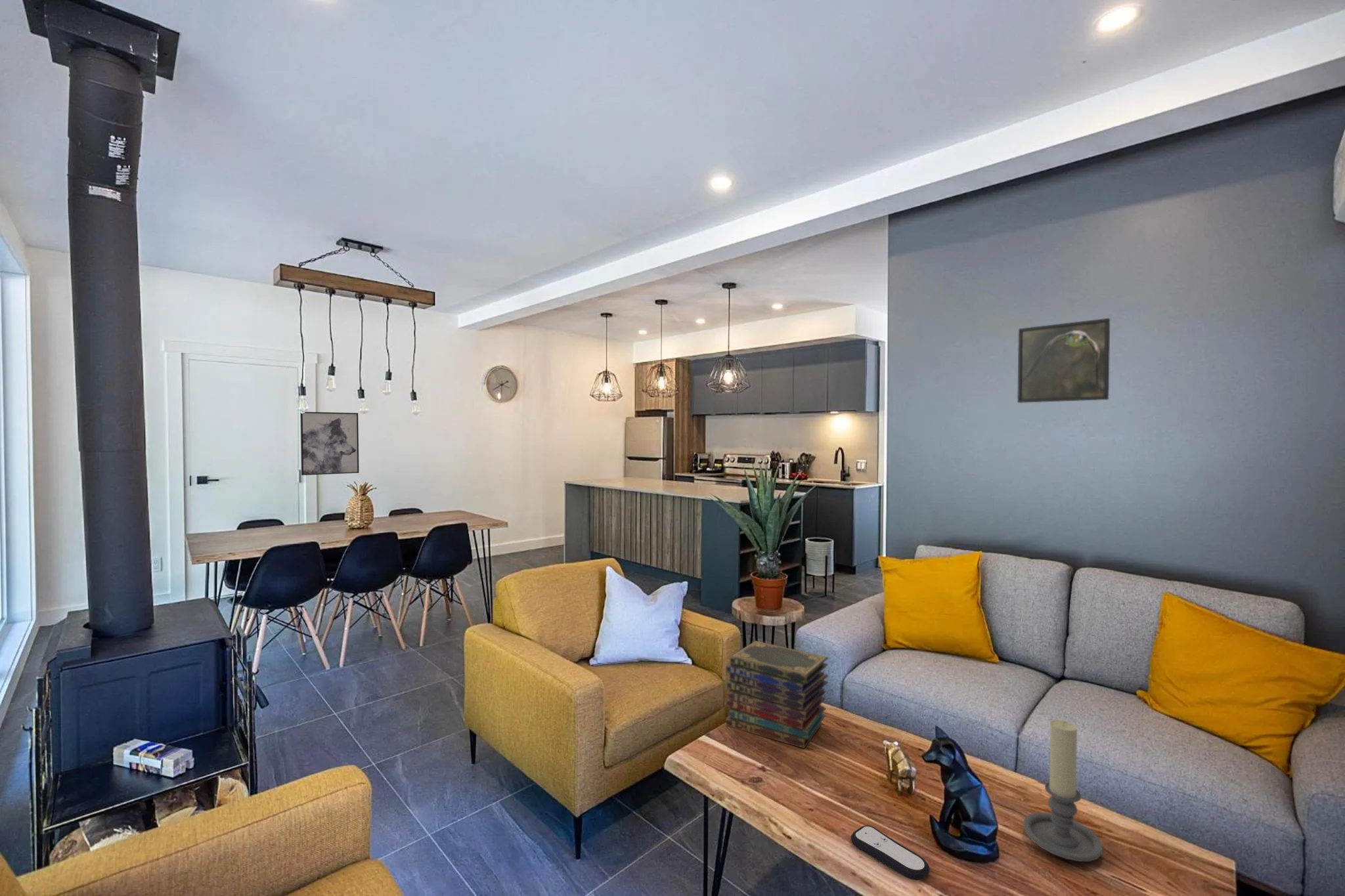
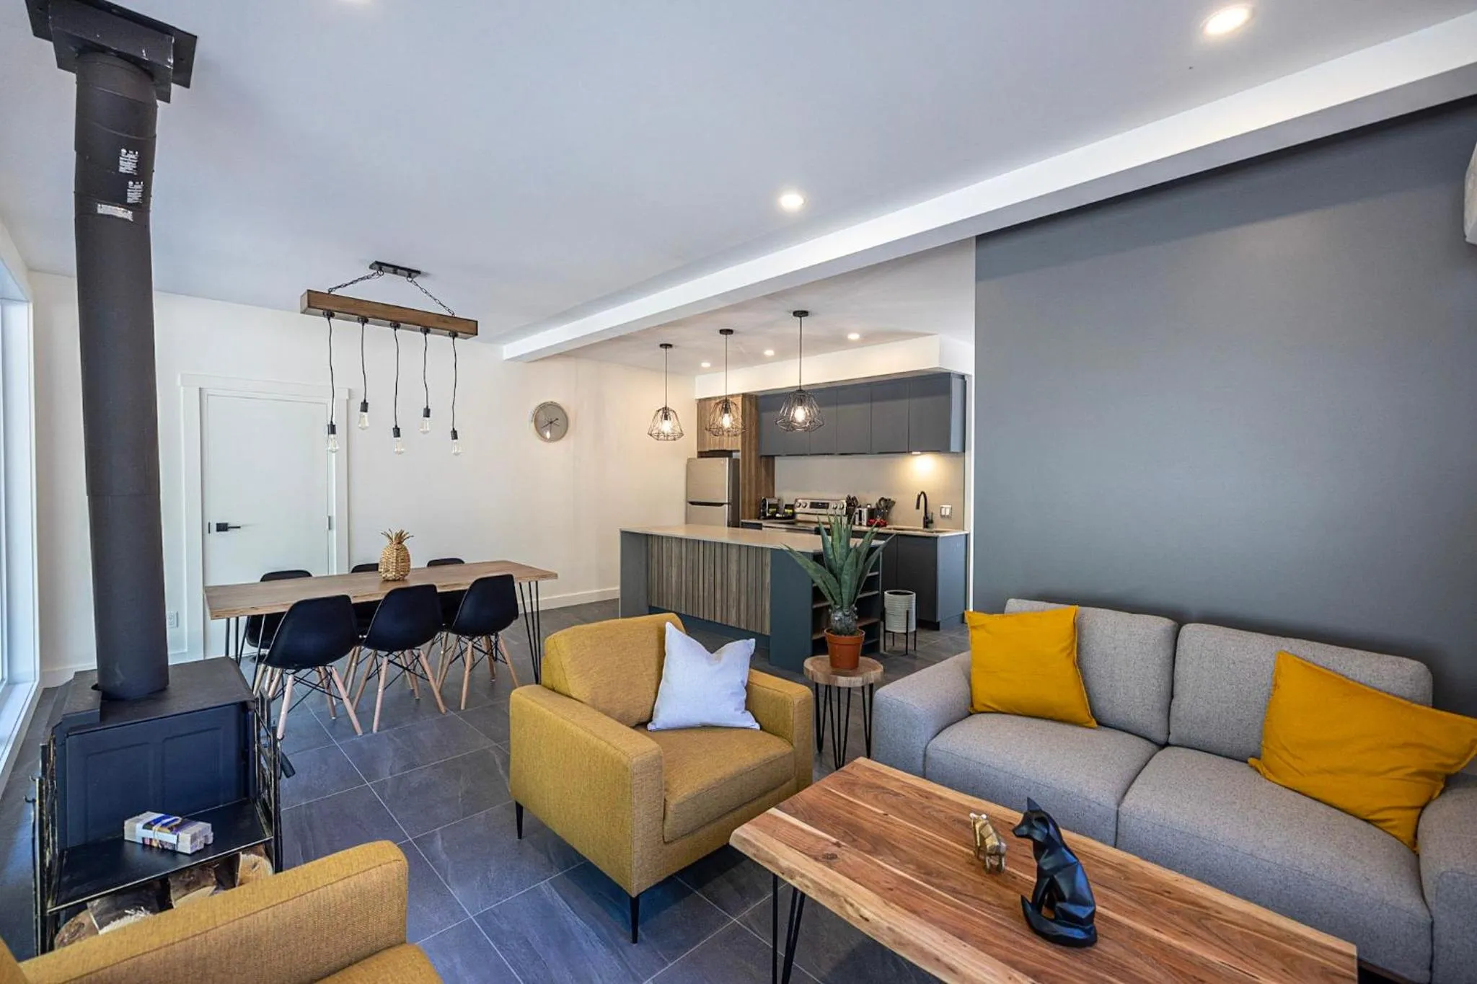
- remote control [850,824,930,881]
- wall art [299,411,360,476]
- candle holder [1023,719,1103,862]
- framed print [1017,318,1111,404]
- book stack [725,640,829,749]
